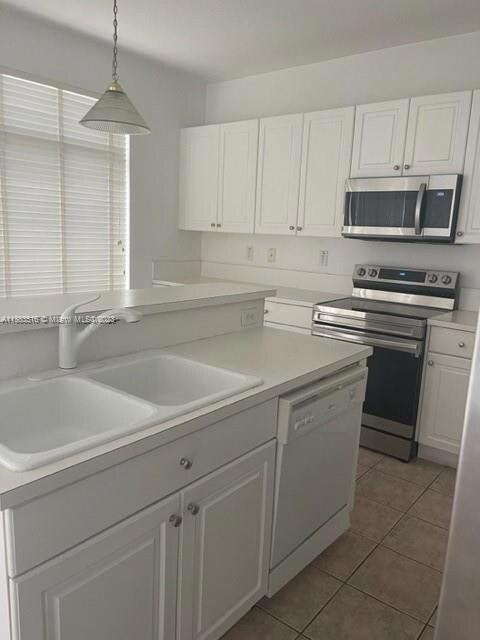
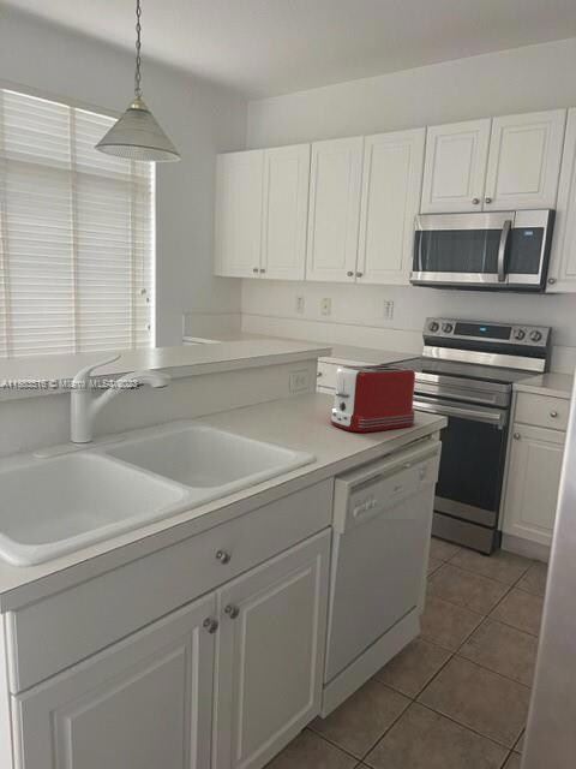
+ toaster [330,364,416,433]
